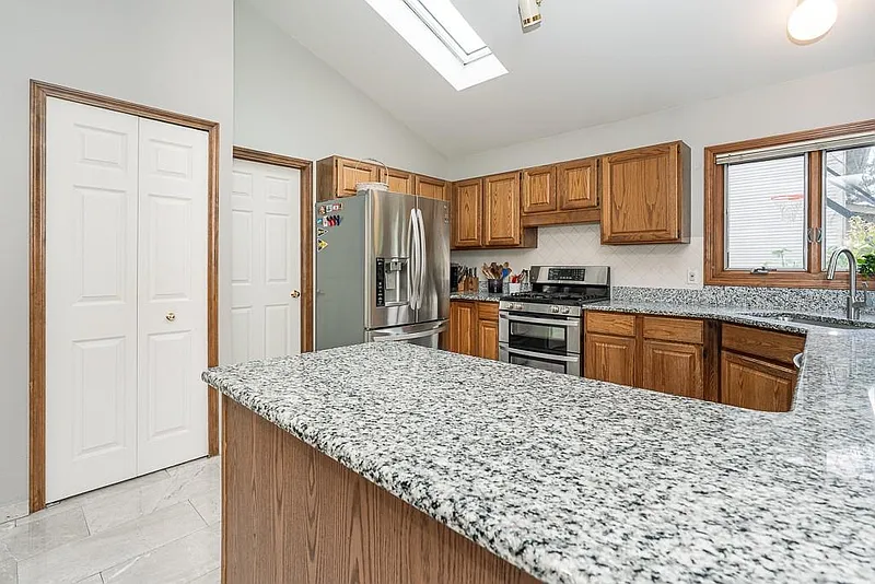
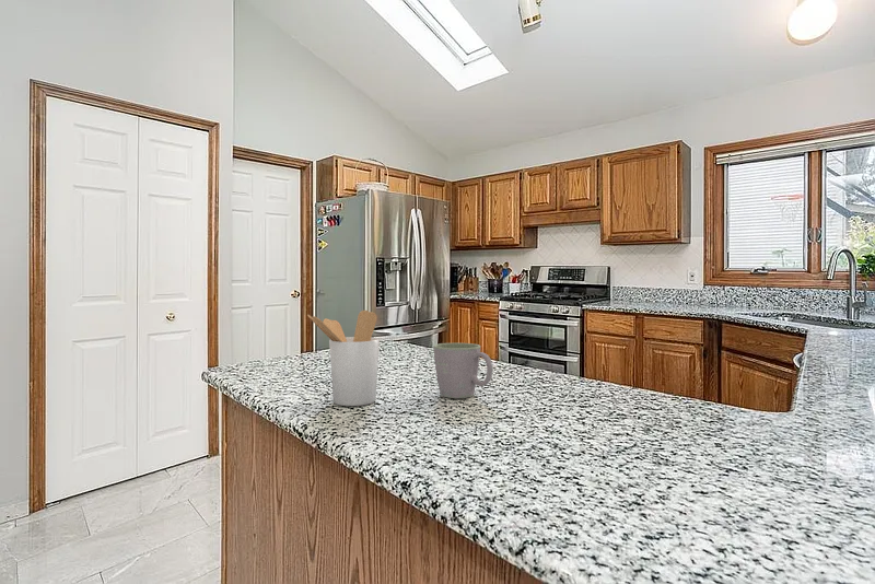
+ utensil holder [306,309,381,407]
+ mug [433,342,493,399]
